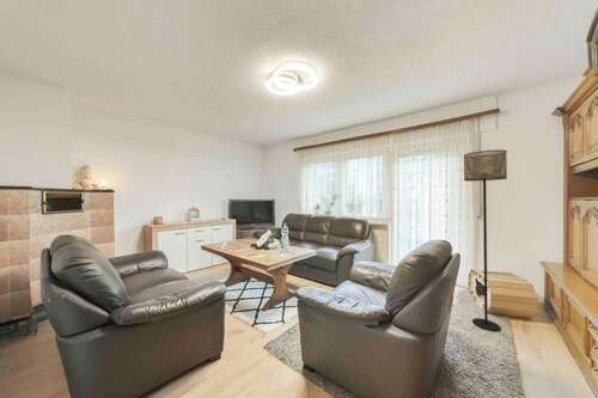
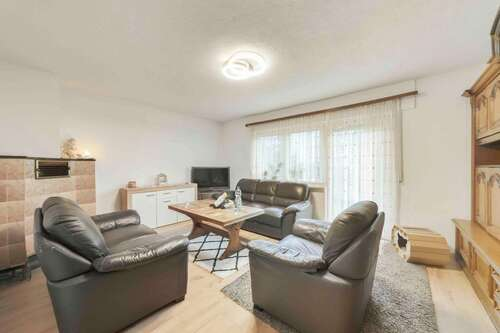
- floor lamp [463,148,508,332]
